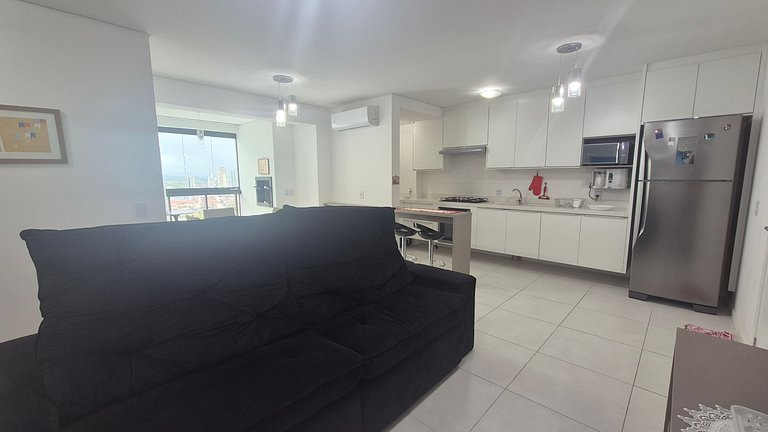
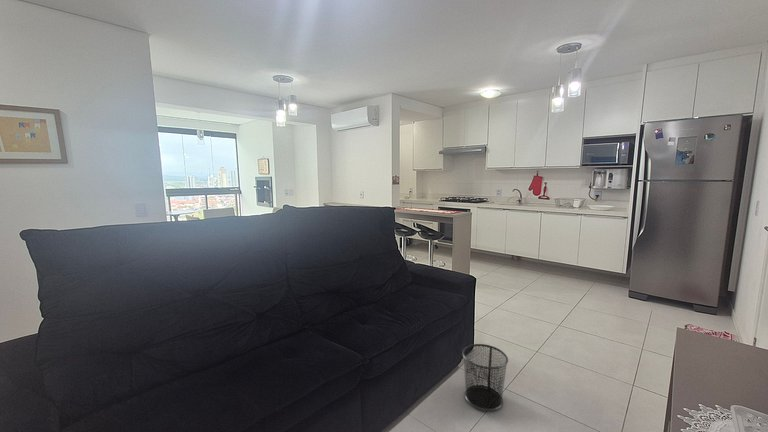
+ waste bin [461,343,509,412]
